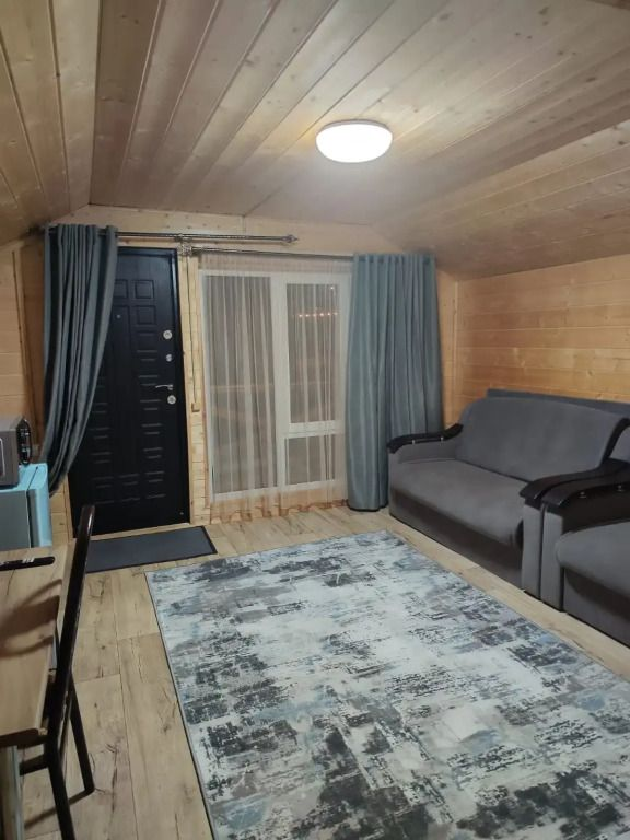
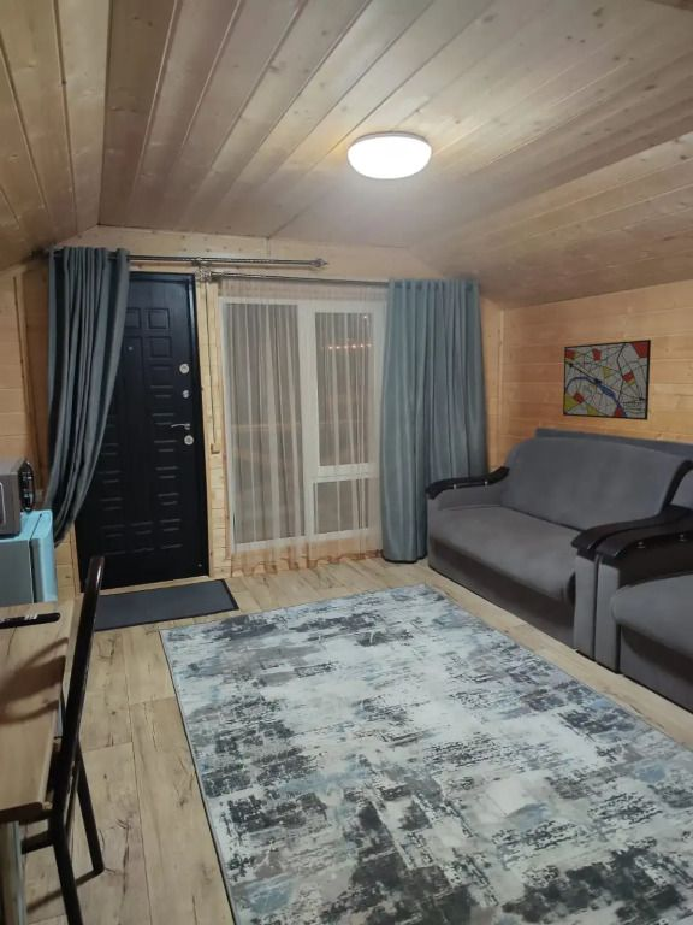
+ wall art [562,338,652,422]
